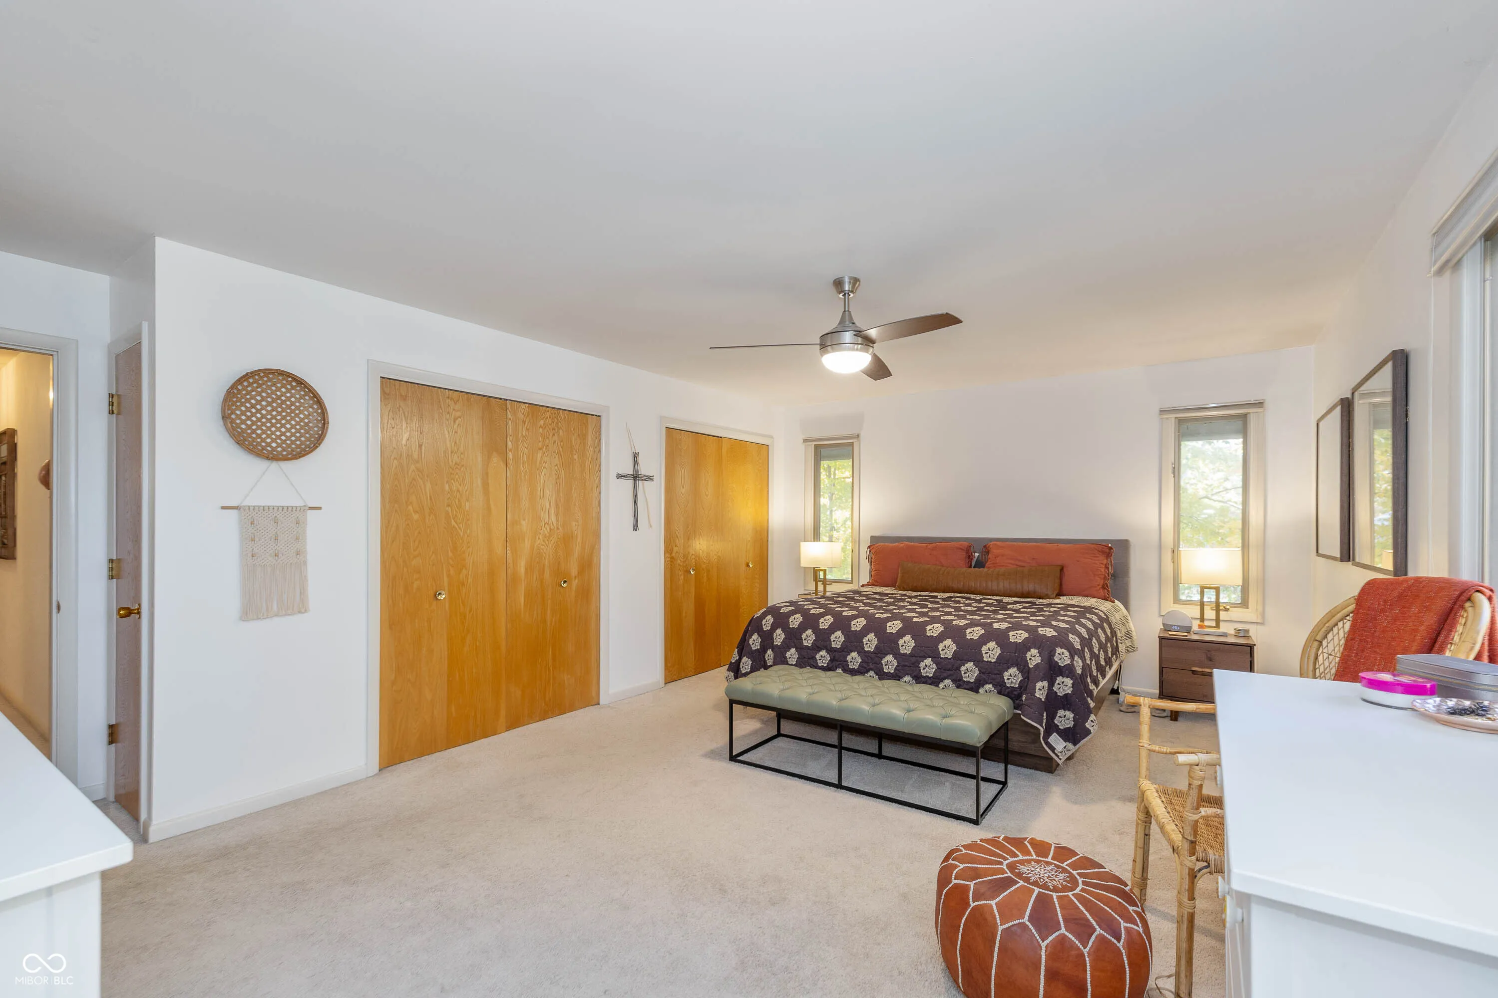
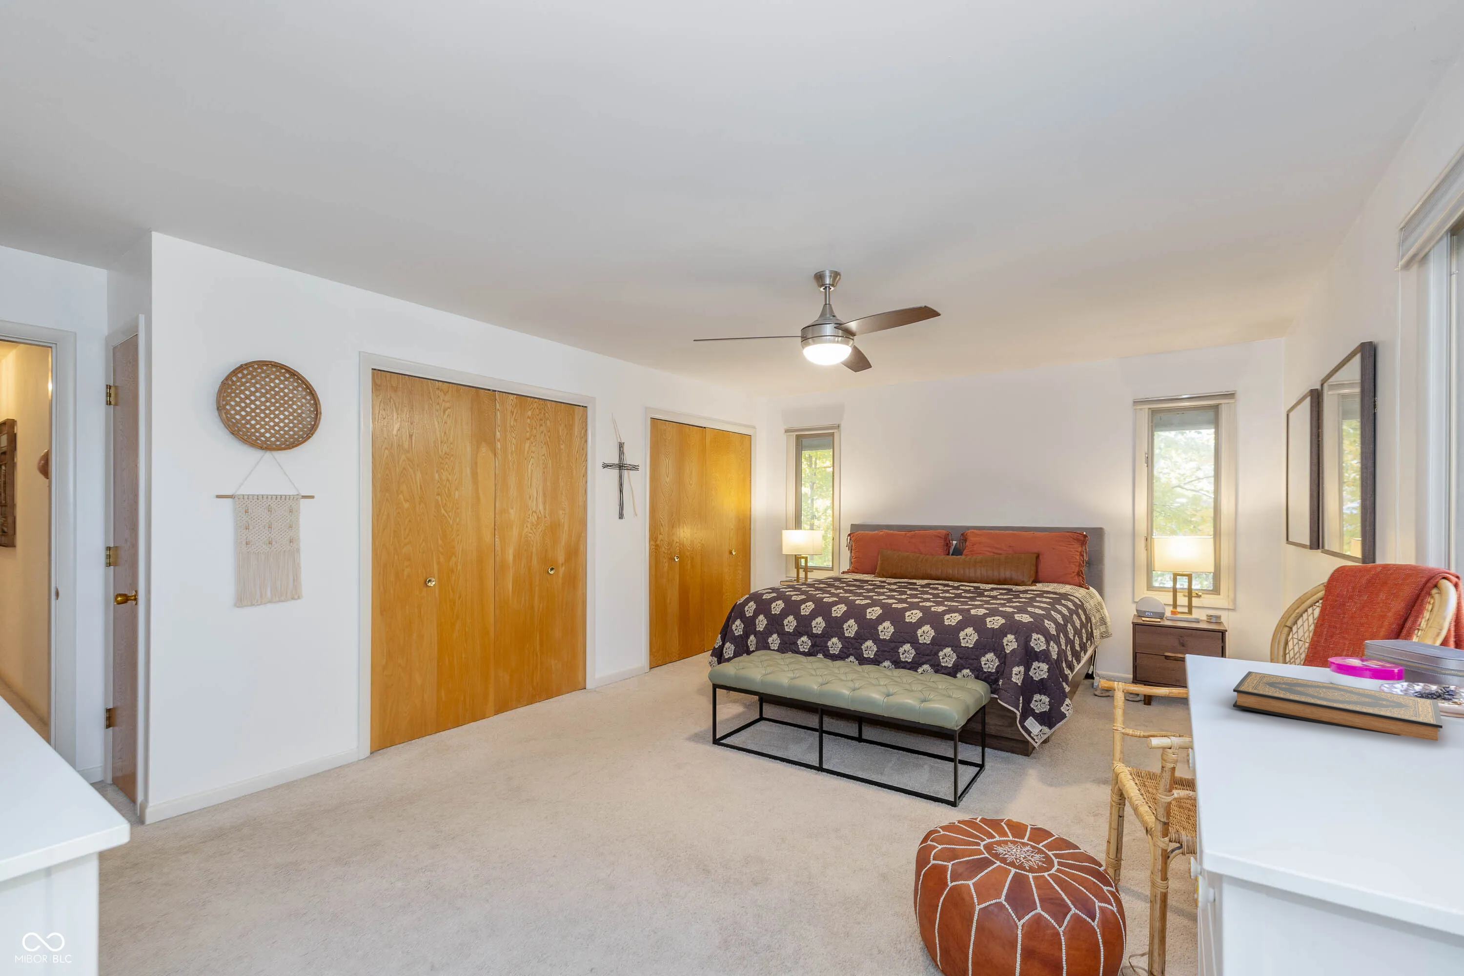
+ hardback book [1233,671,1443,742]
